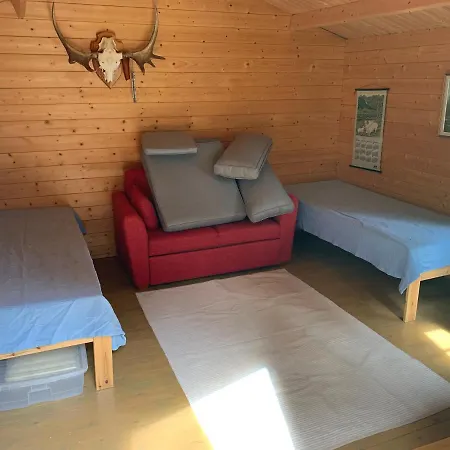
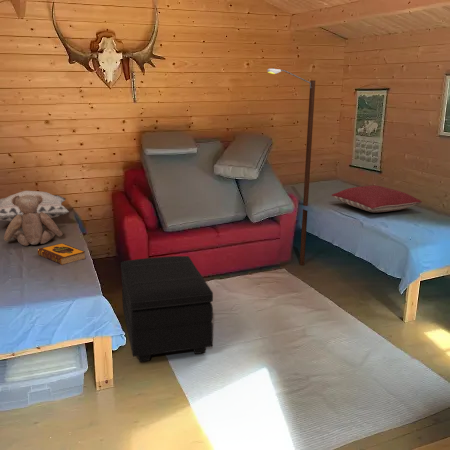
+ teddy bear [3,195,64,247]
+ street lamp [266,67,316,267]
+ footstool [120,255,214,363]
+ decorative pillow [0,190,70,222]
+ hardback book [37,242,86,266]
+ pillow [330,184,423,213]
